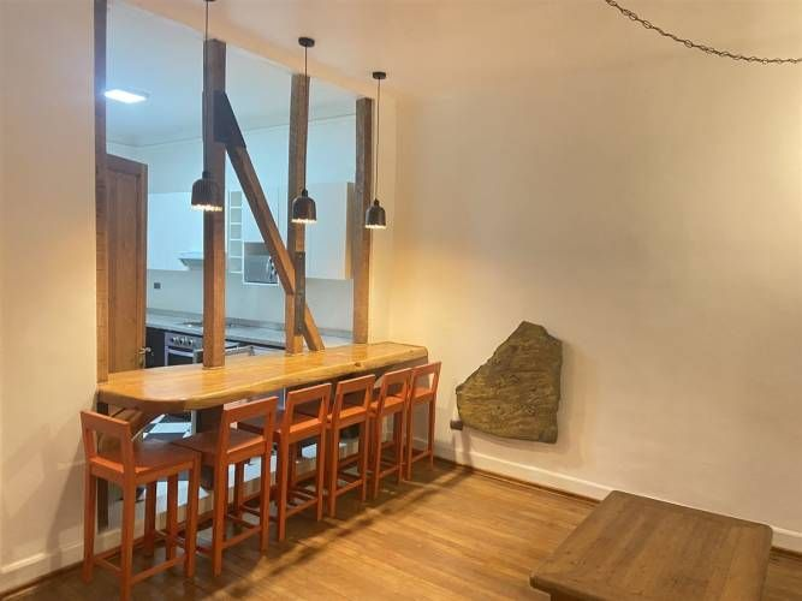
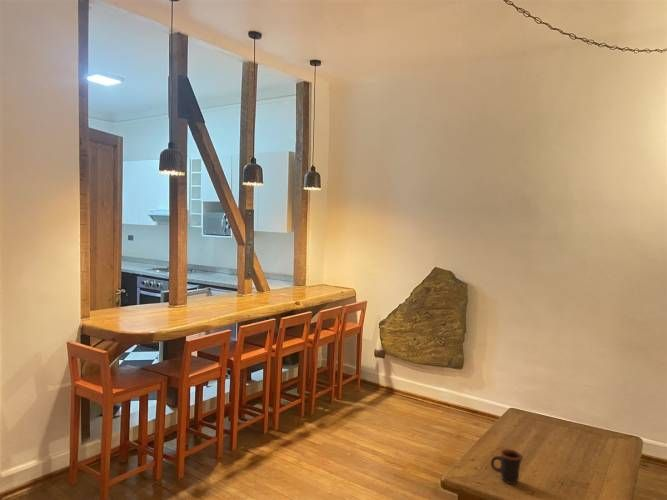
+ mug [490,448,524,485]
